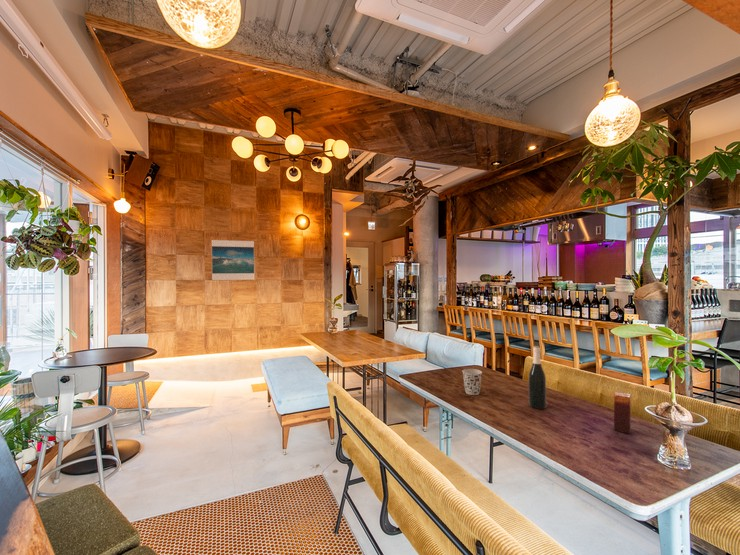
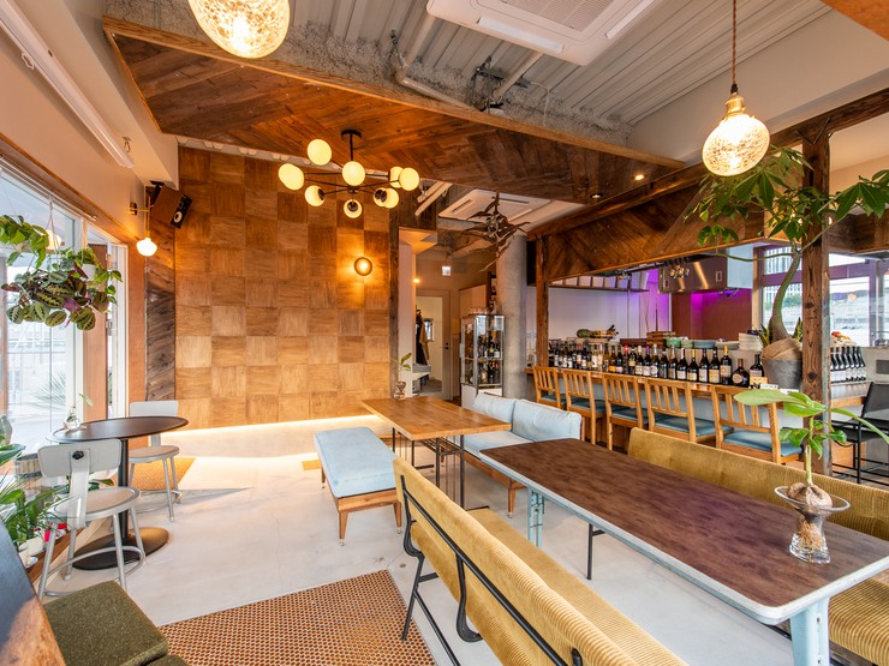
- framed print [211,239,256,281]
- wine bottle [528,345,547,410]
- candle [613,391,632,435]
- cup [461,368,483,396]
